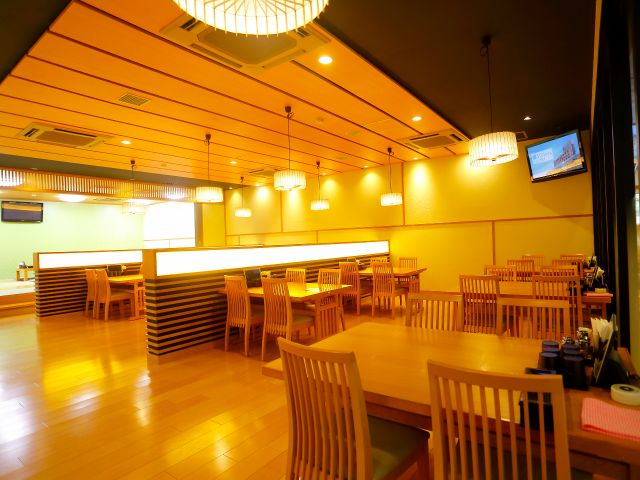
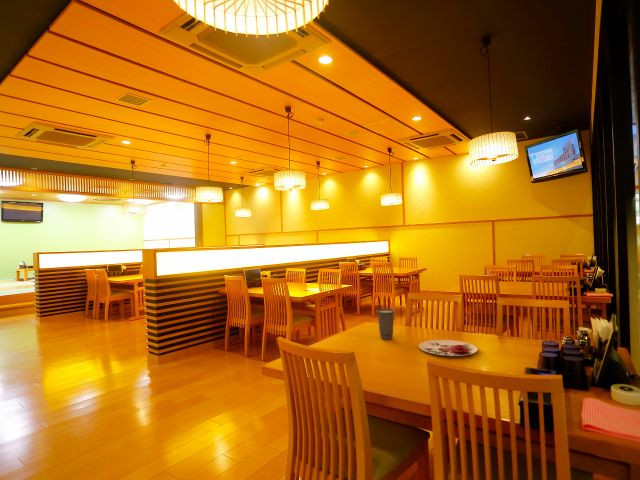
+ cup [375,308,396,341]
+ plate [418,339,478,357]
